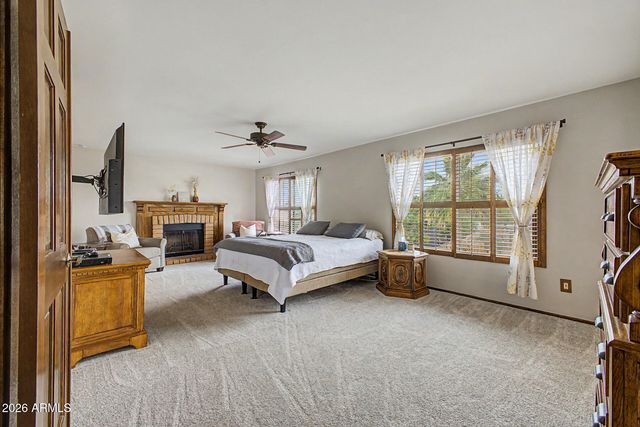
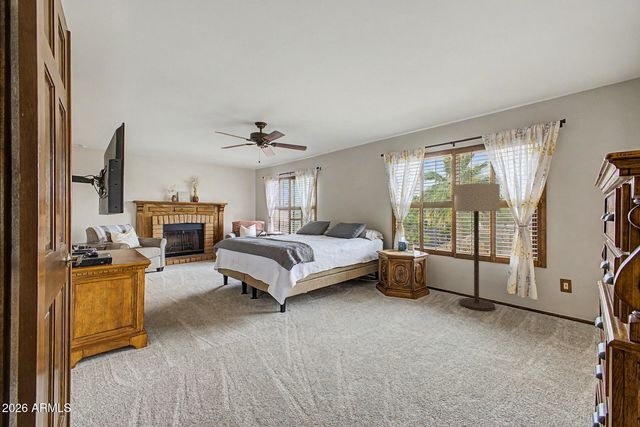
+ floor lamp [454,182,501,312]
